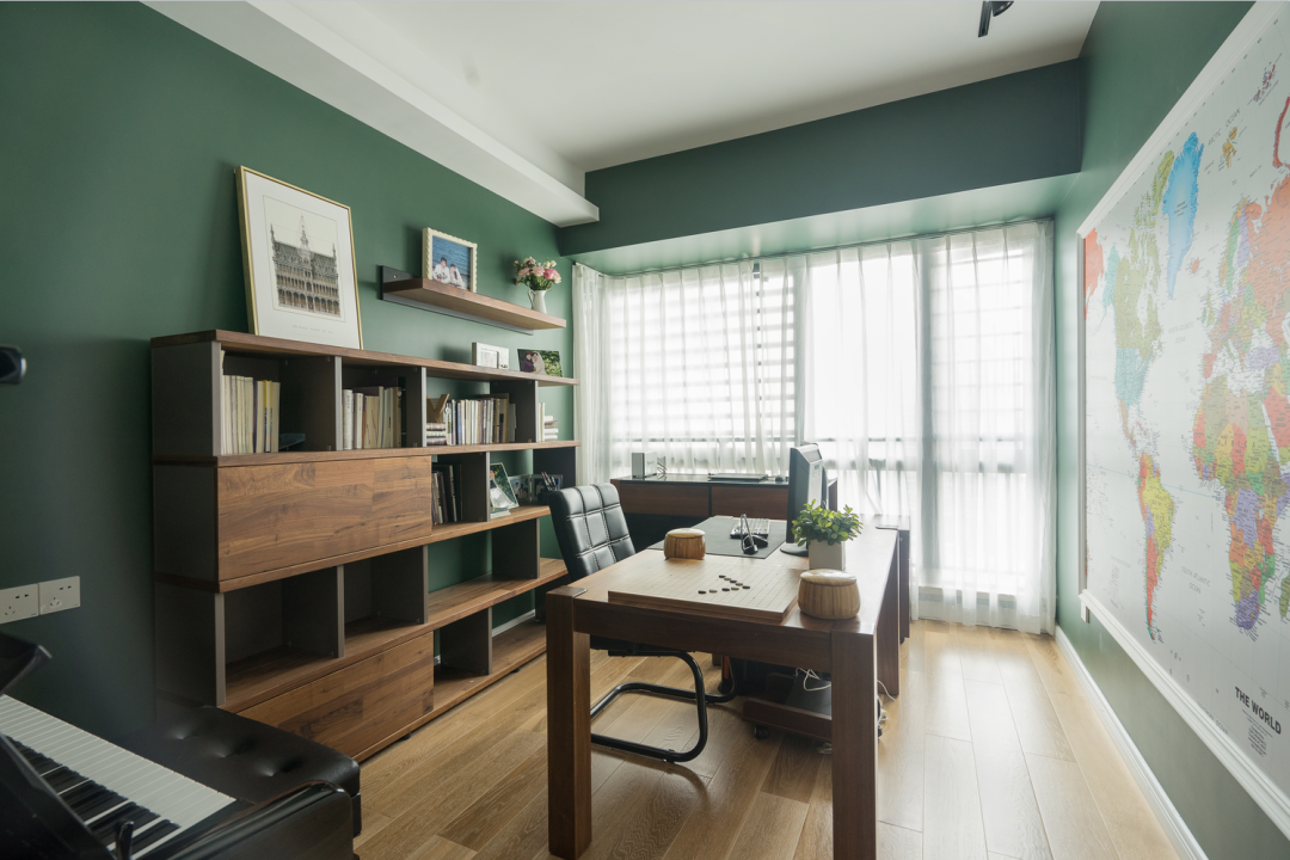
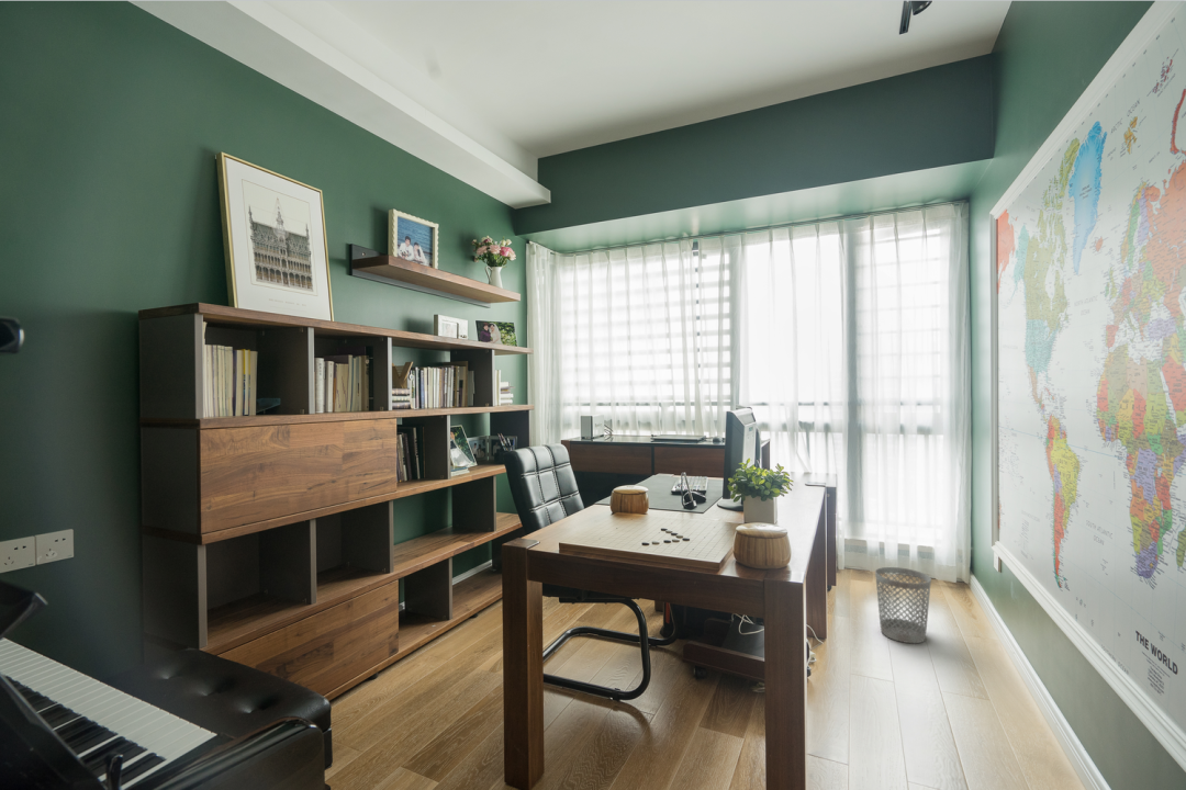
+ wastebasket [874,566,932,644]
